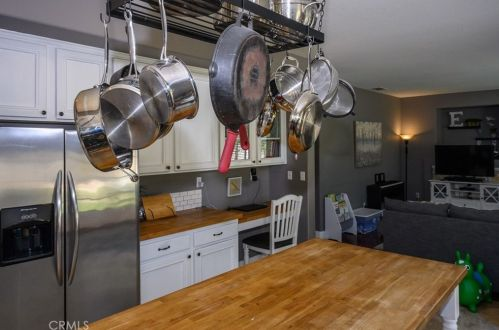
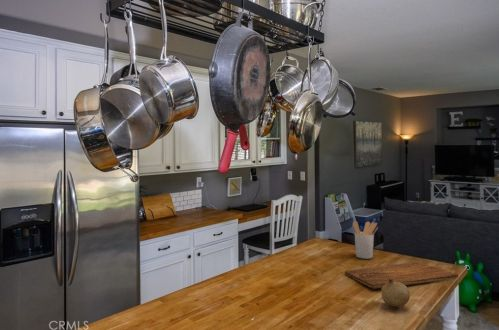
+ utensil holder [352,220,379,260]
+ cutting board [344,261,459,290]
+ fruit [380,279,411,308]
